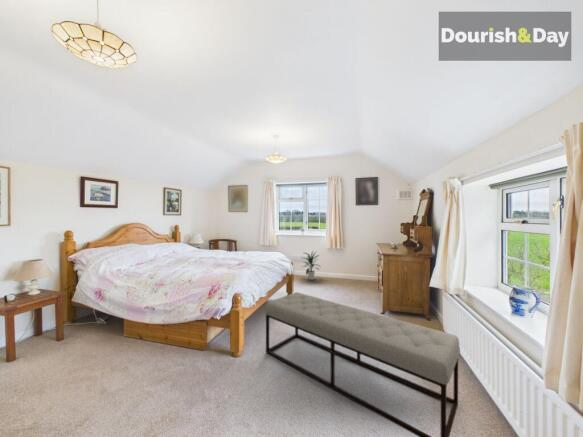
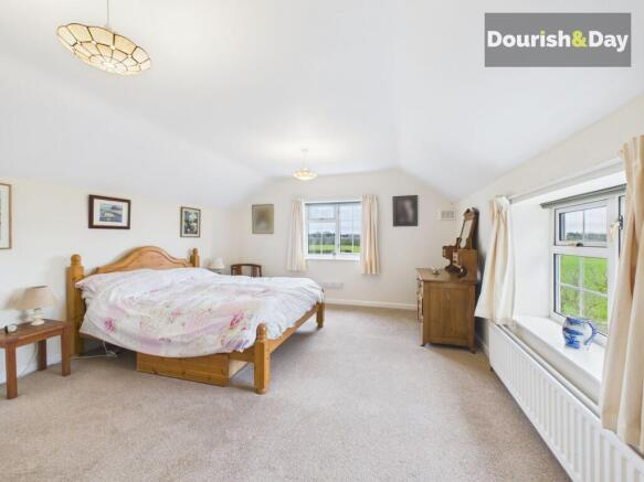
- bench [264,291,461,437]
- indoor plant [302,249,321,281]
